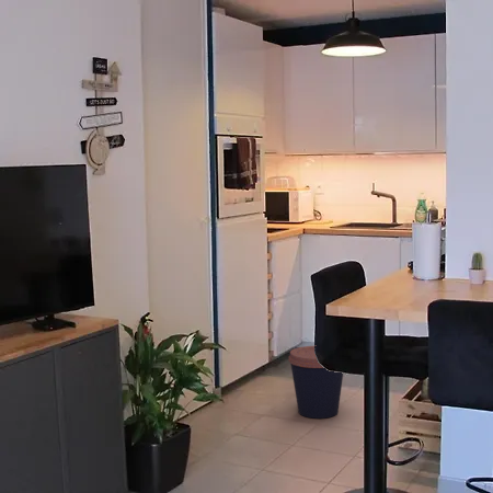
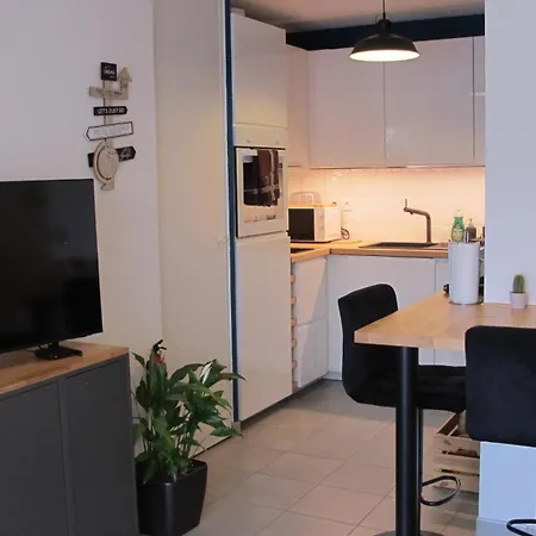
- coffee cup [287,345,344,420]
